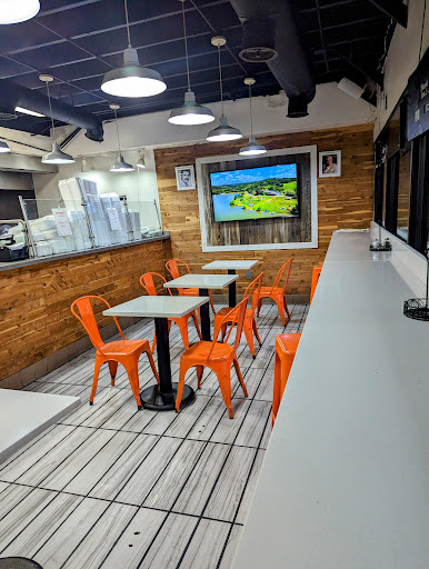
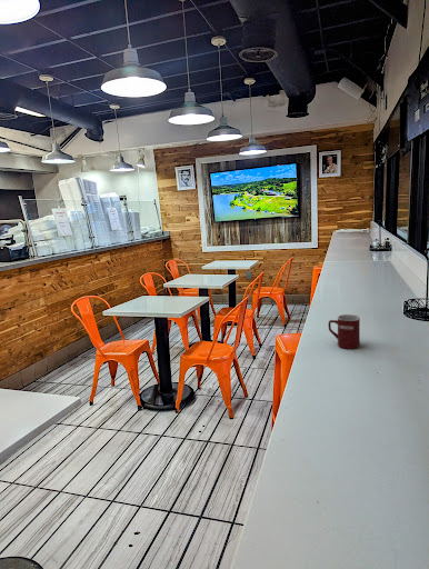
+ mug [328,313,361,350]
